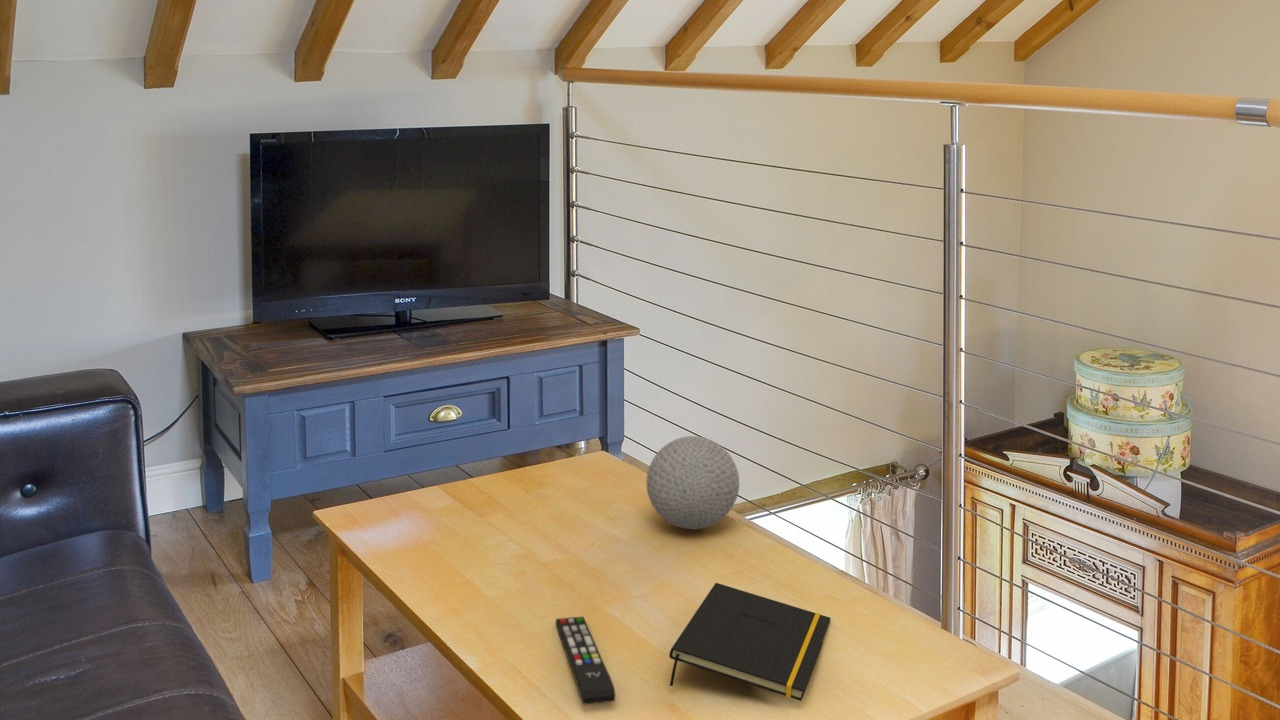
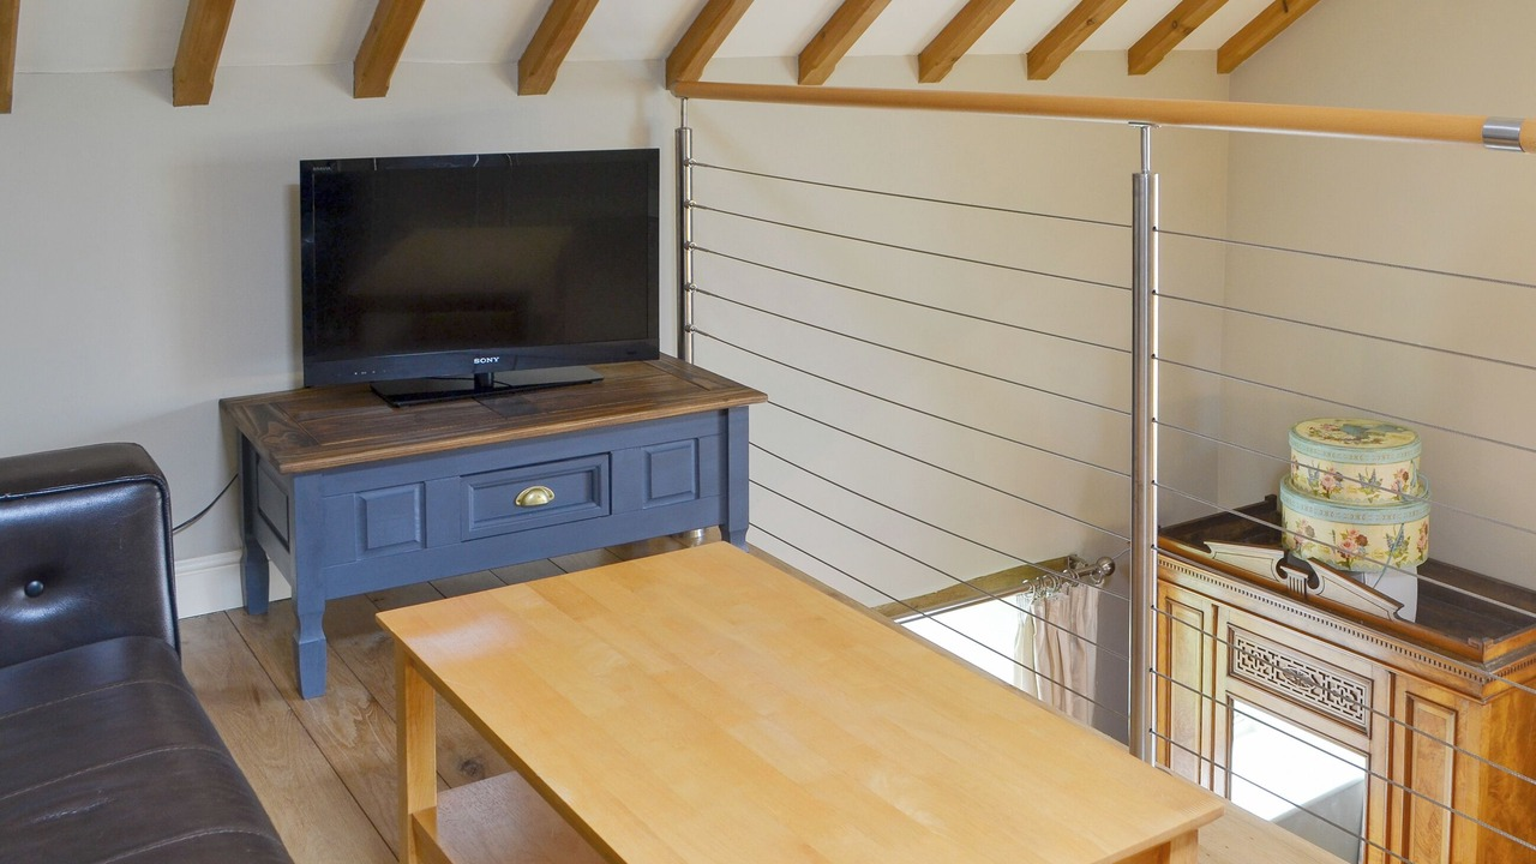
- remote control [555,615,616,706]
- notepad [669,582,832,702]
- decorative ball [645,435,740,530]
